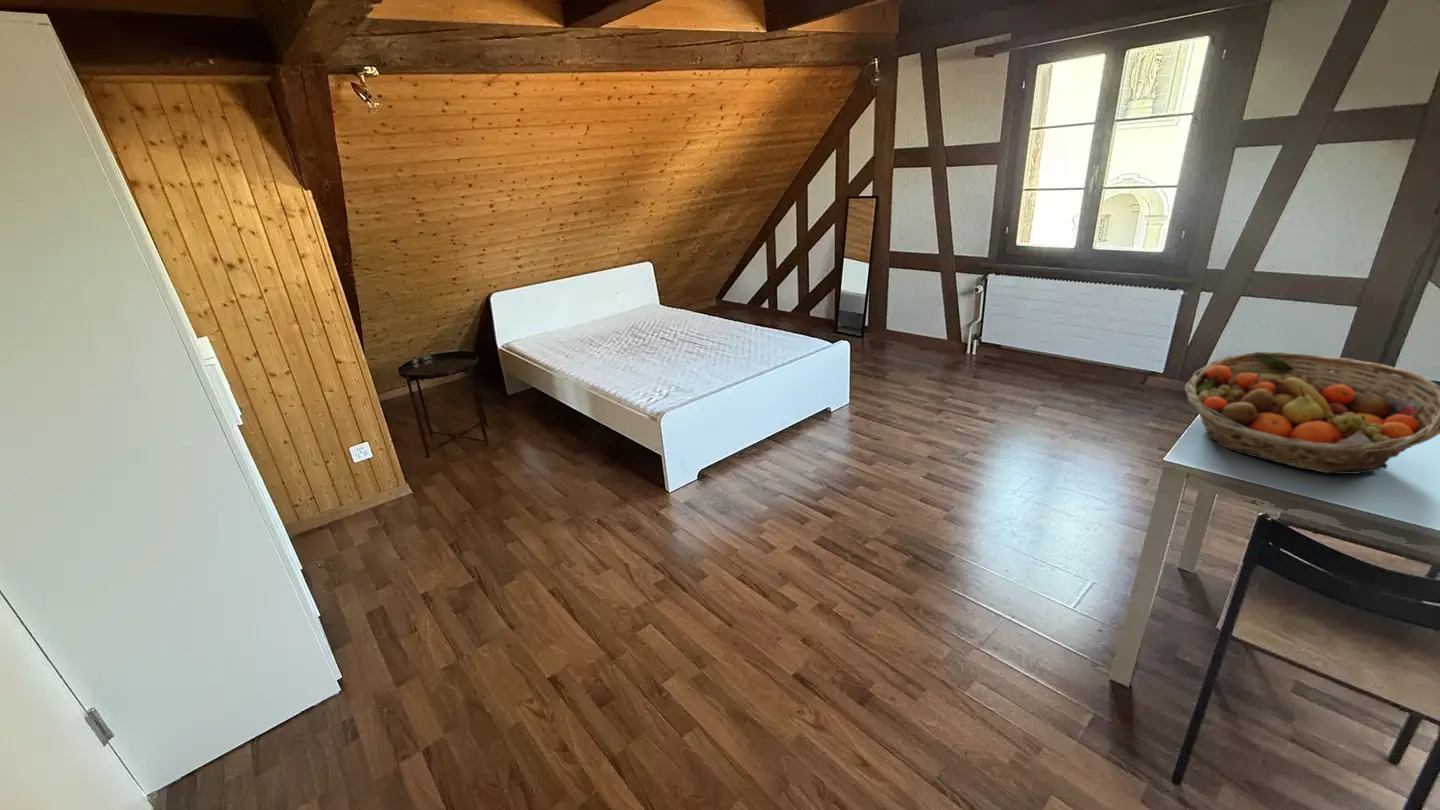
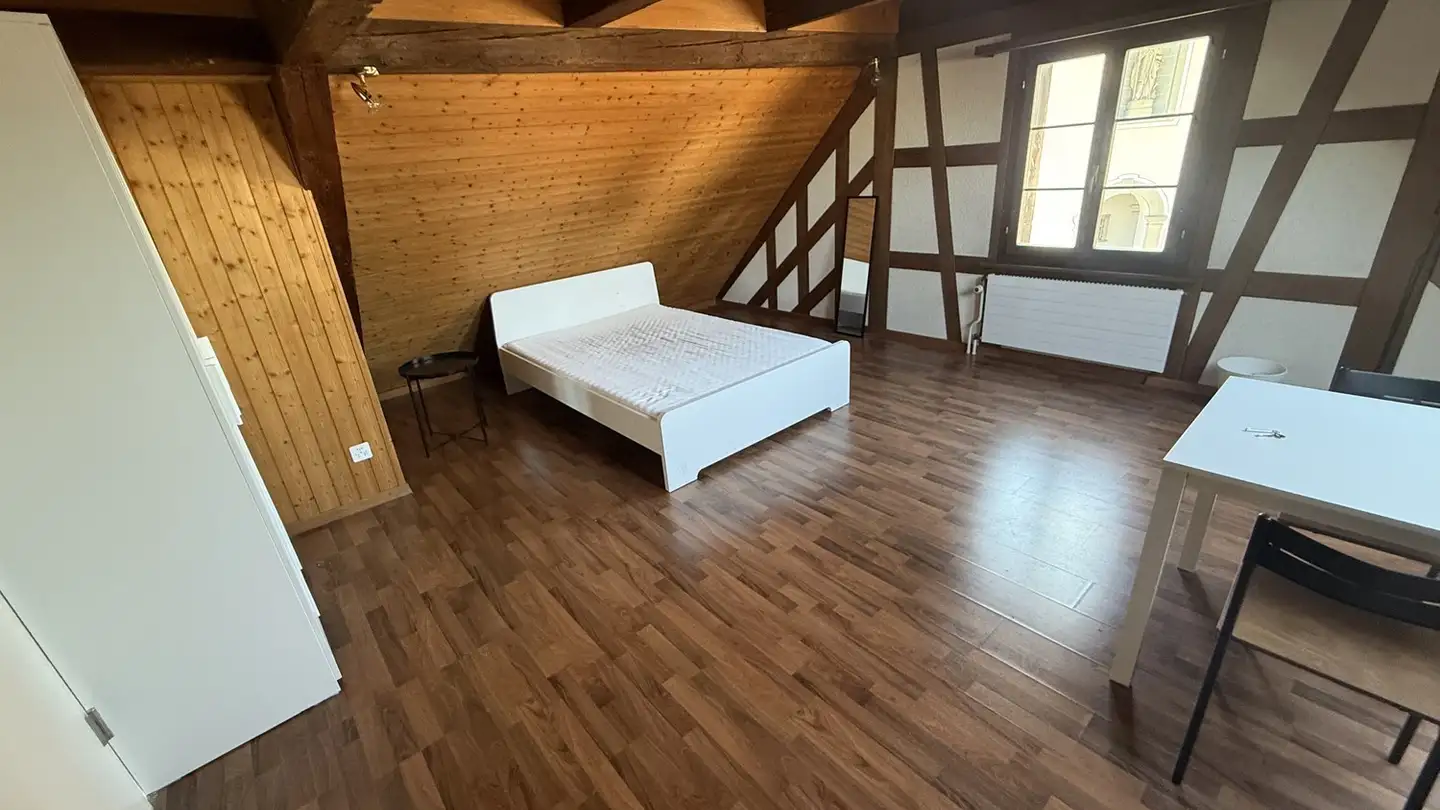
- fruit basket [1184,351,1440,475]
